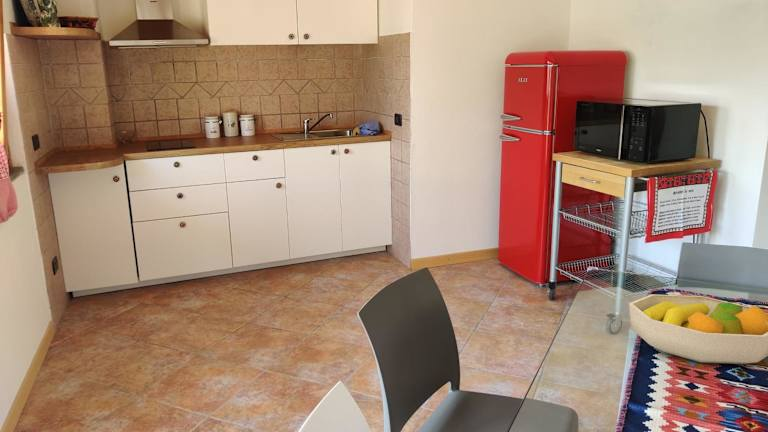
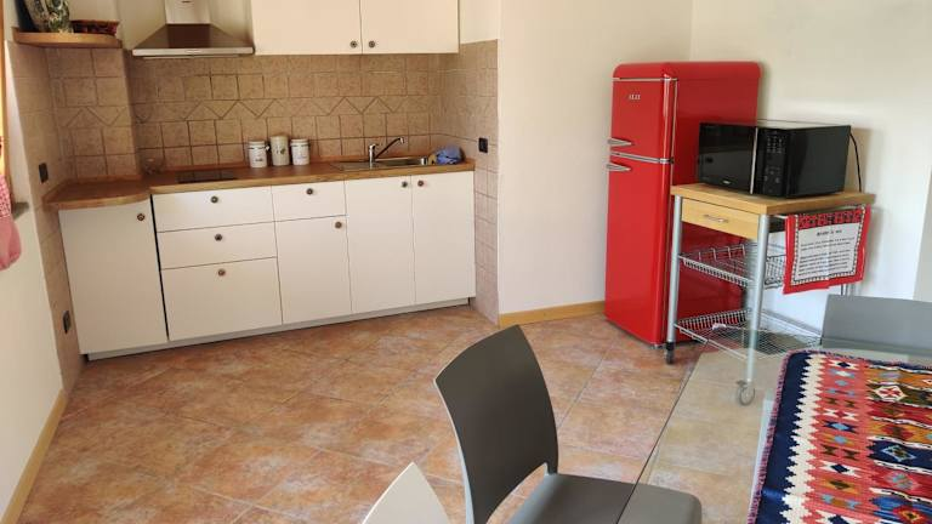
- fruit bowl [628,293,768,365]
